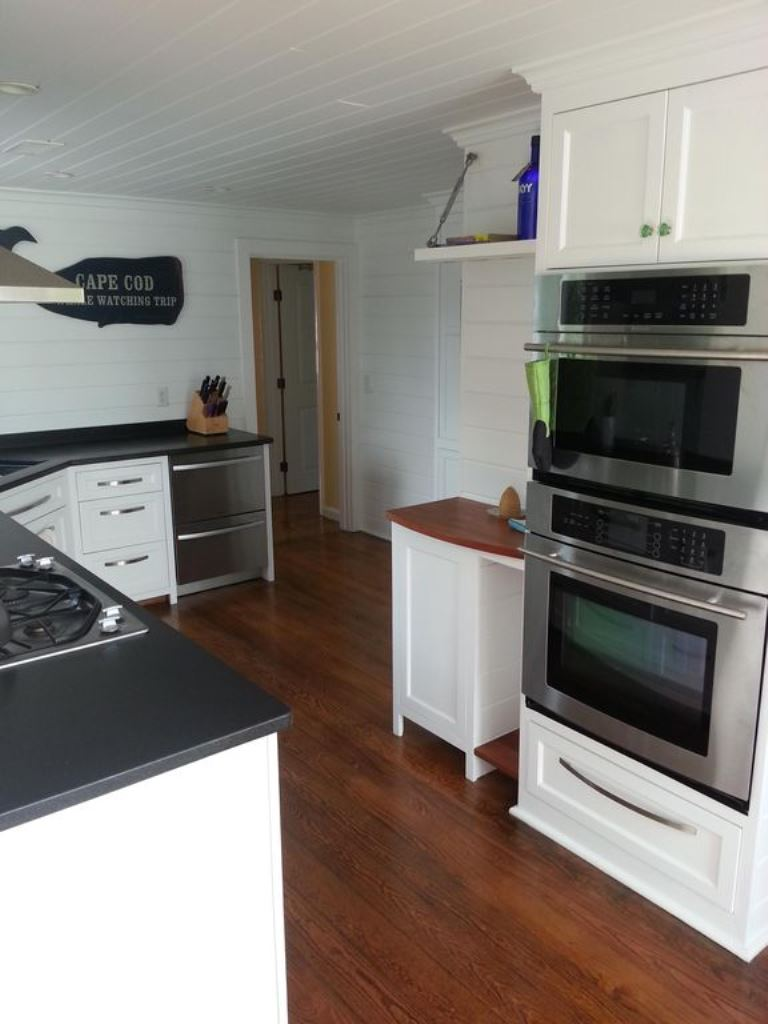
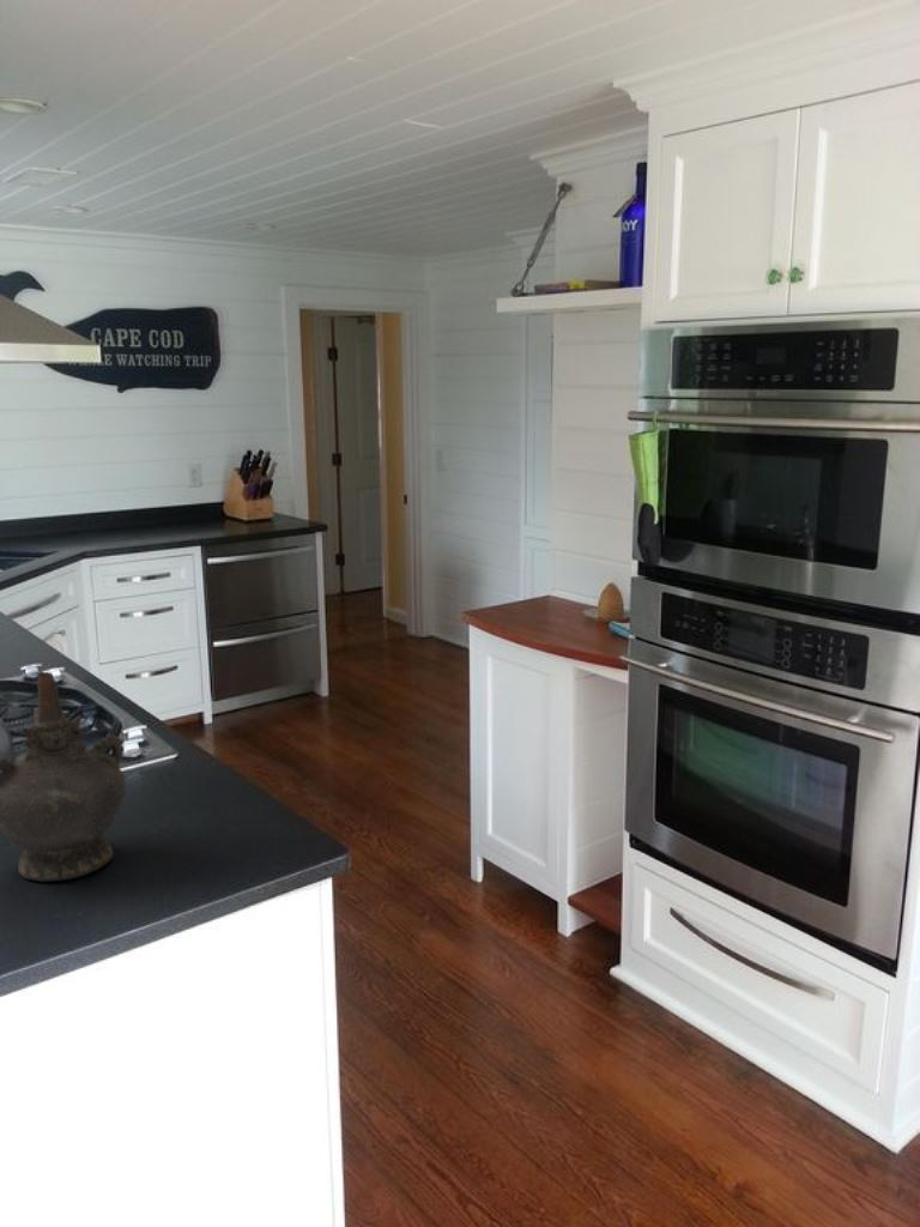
+ ceremonial vessel [0,671,127,882]
